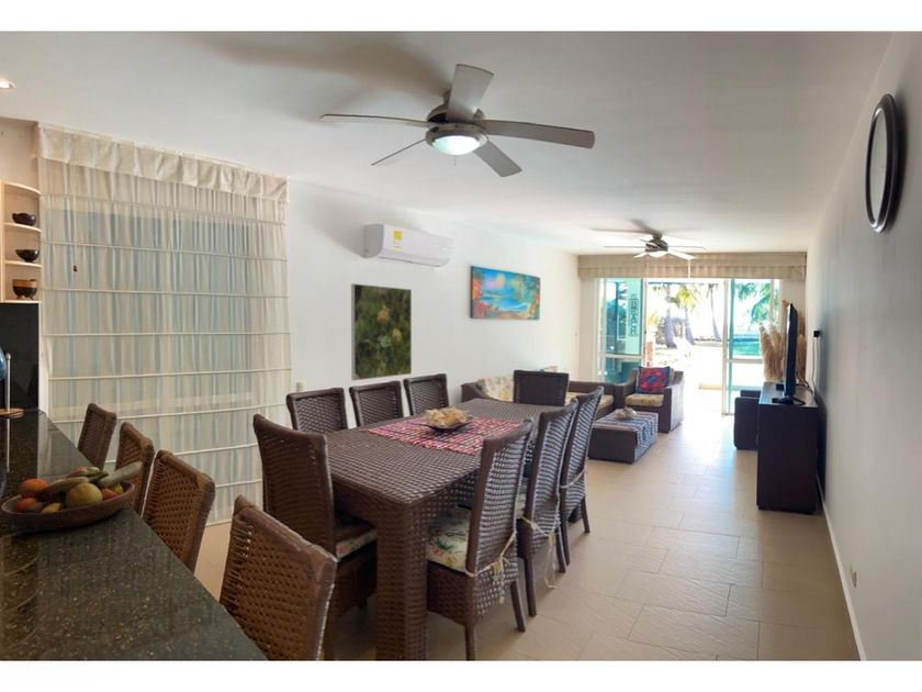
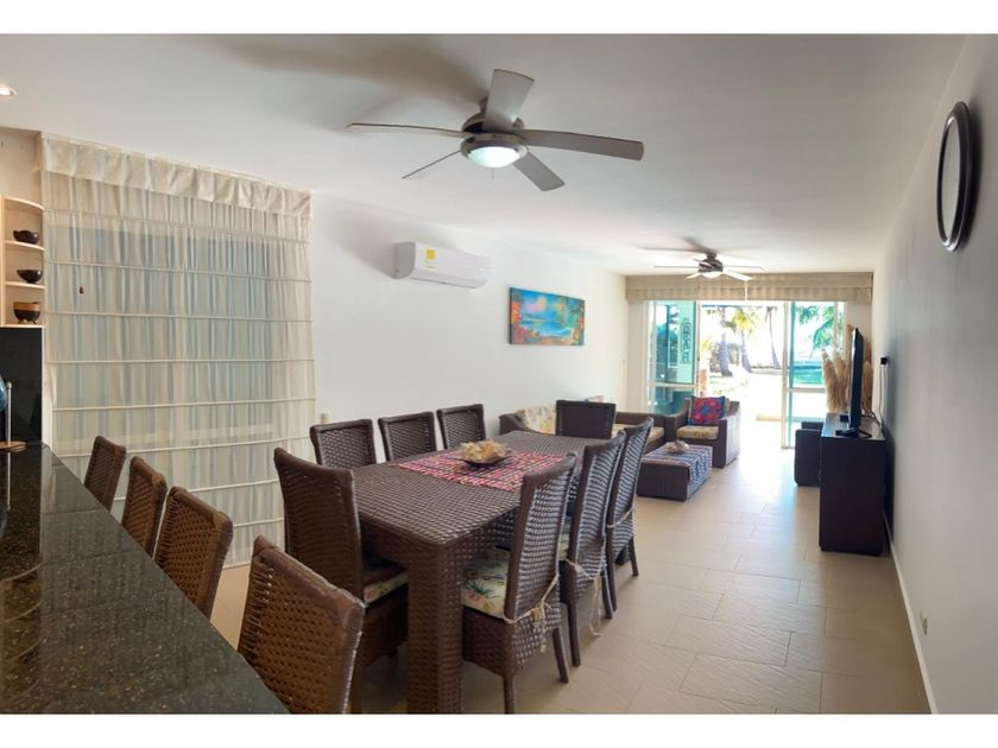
- fruit bowl [0,460,145,534]
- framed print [350,282,413,381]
